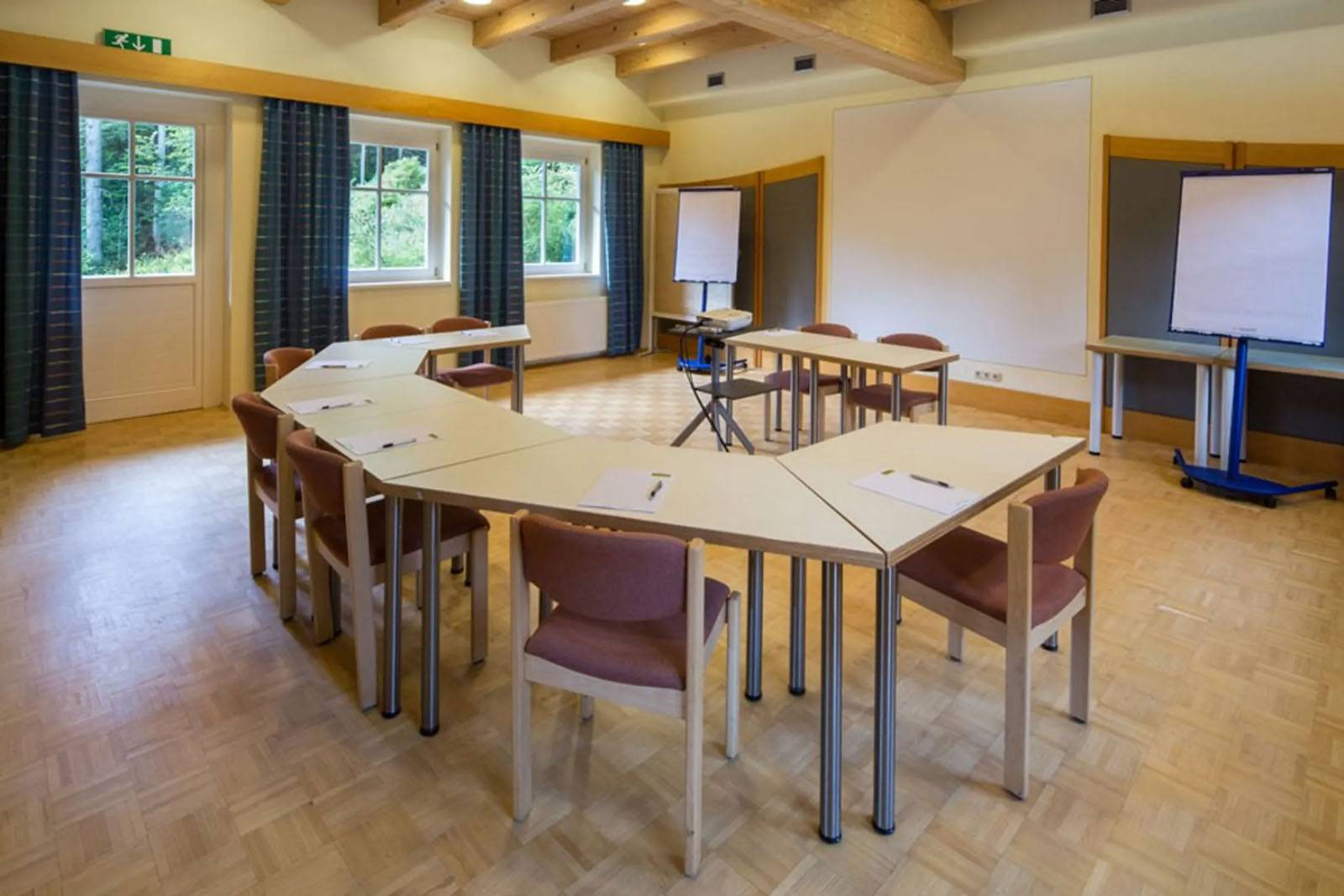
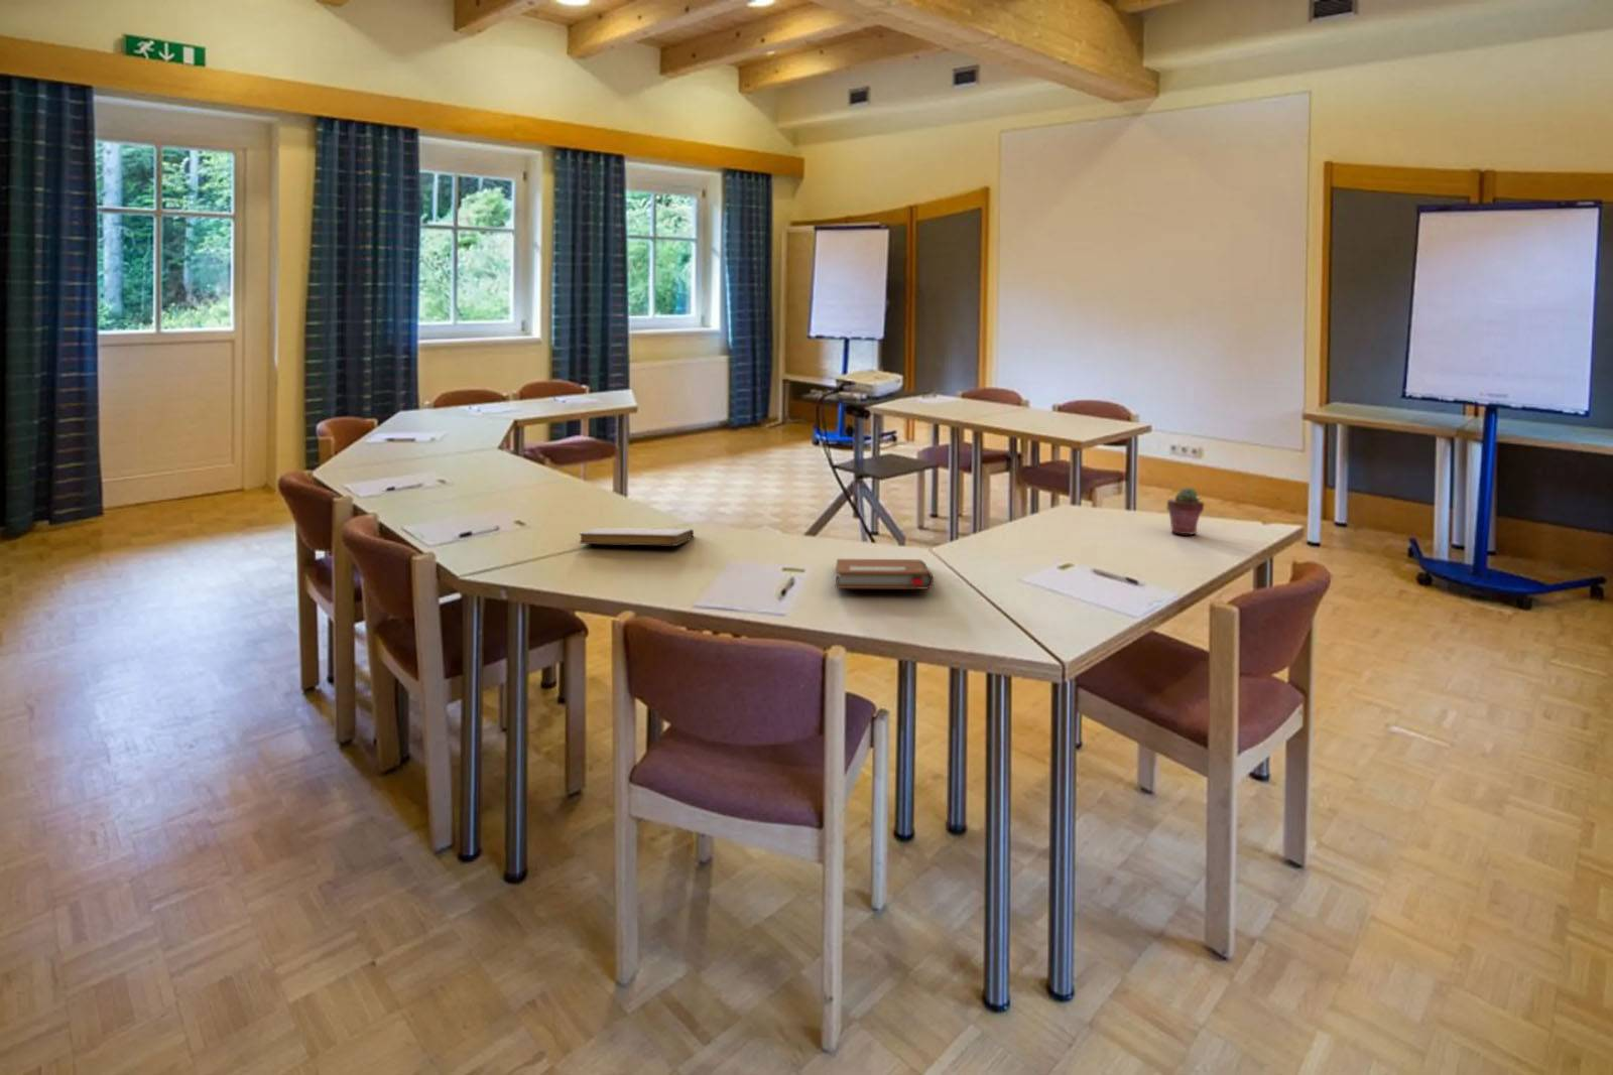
+ potted succulent [1167,487,1206,535]
+ notebook [578,527,695,547]
+ notebook [835,558,935,590]
